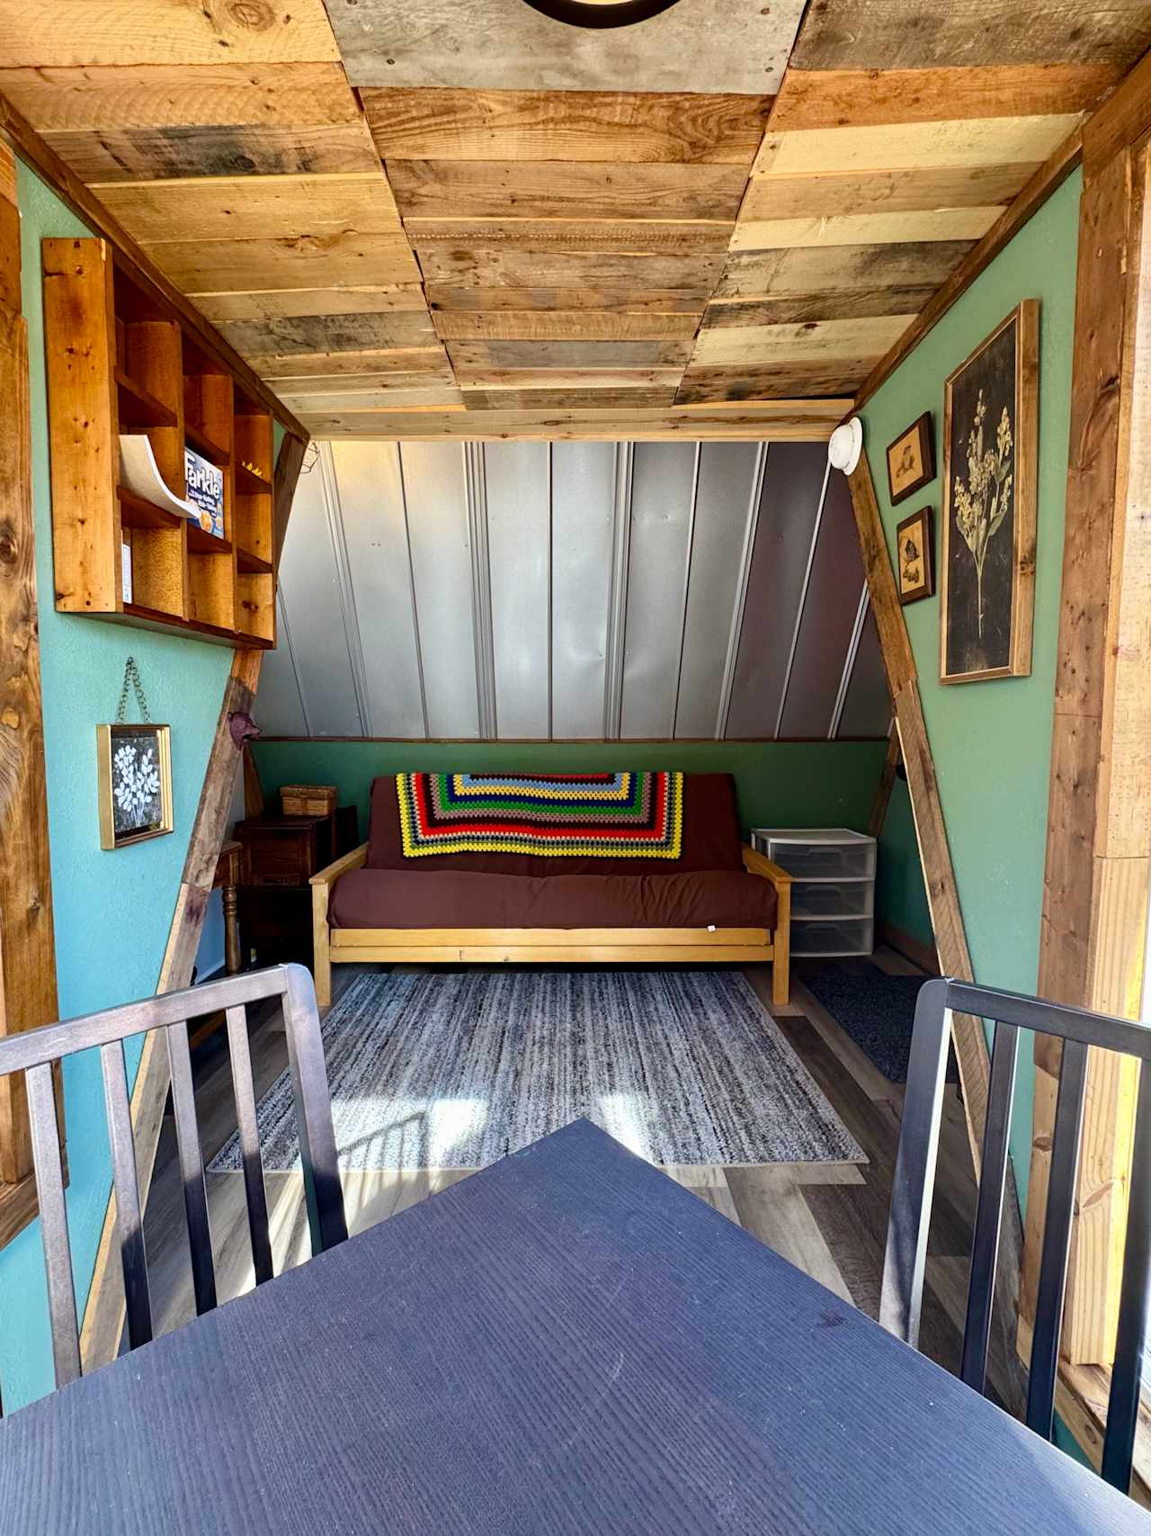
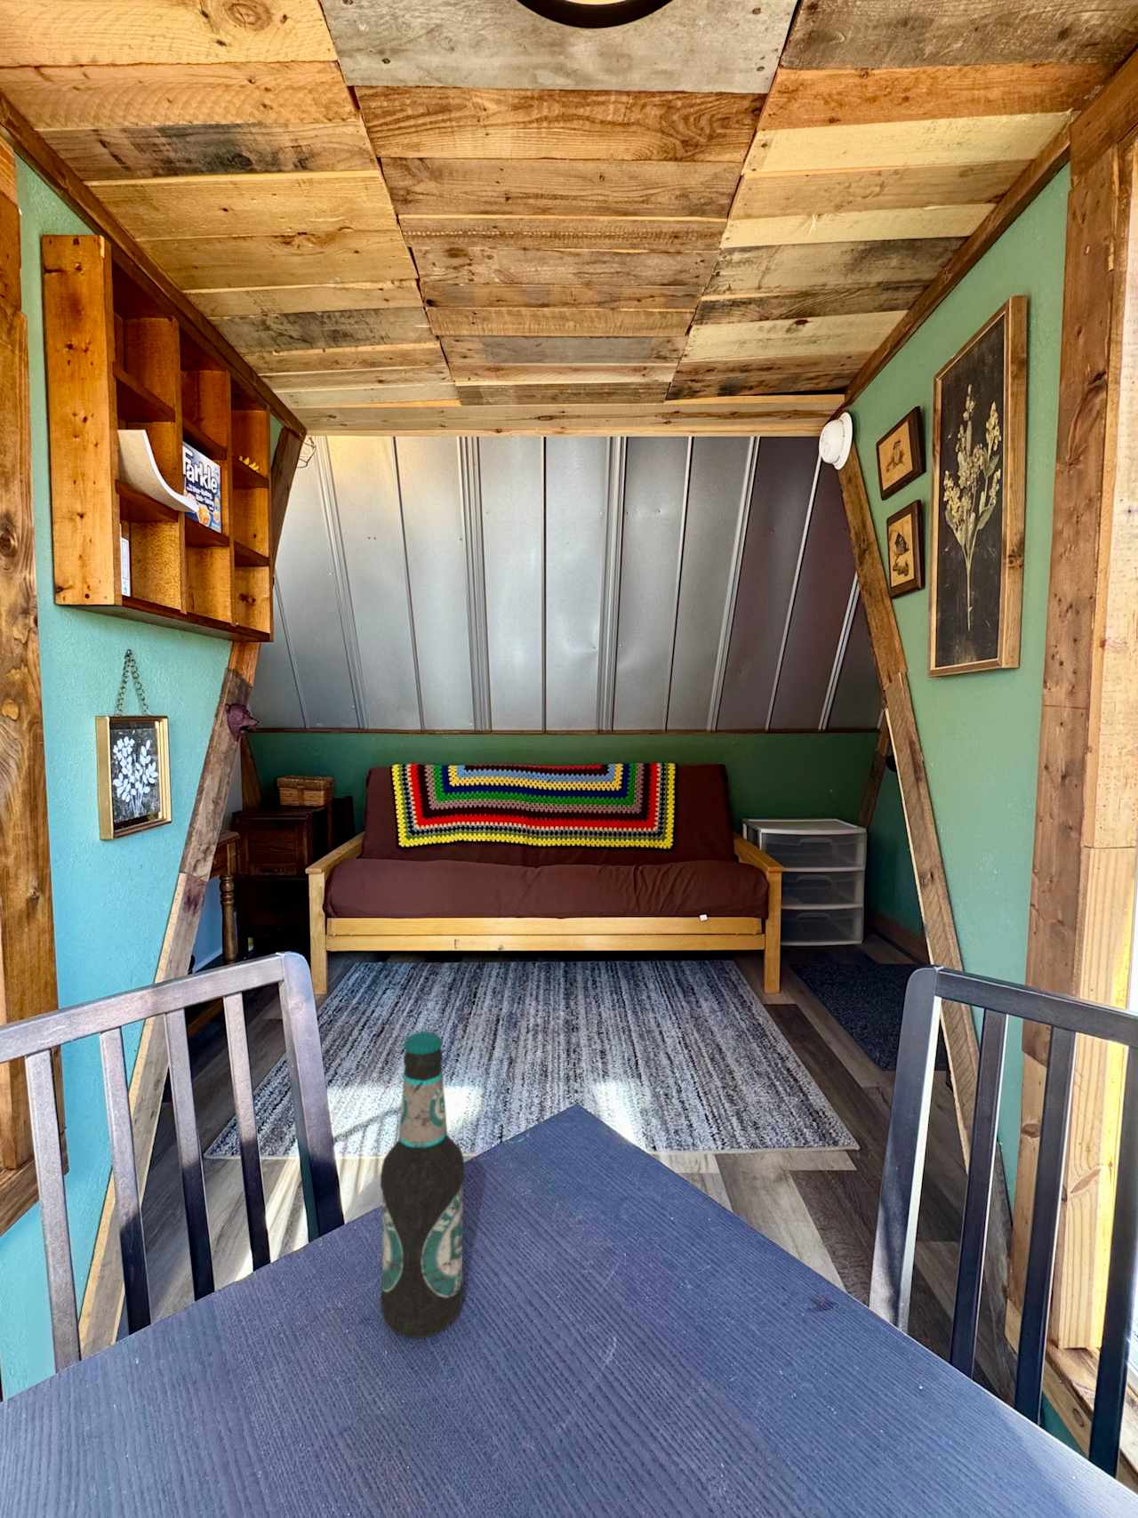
+ bottle [380,1030,465,1339]
